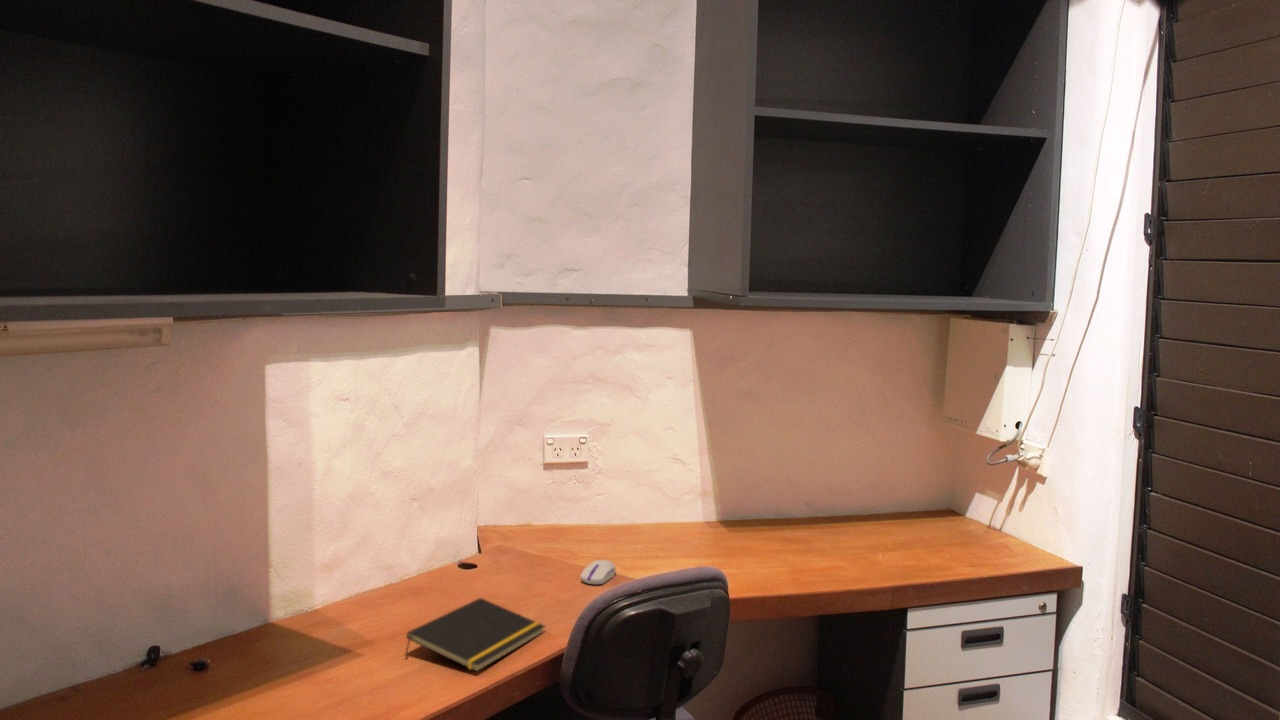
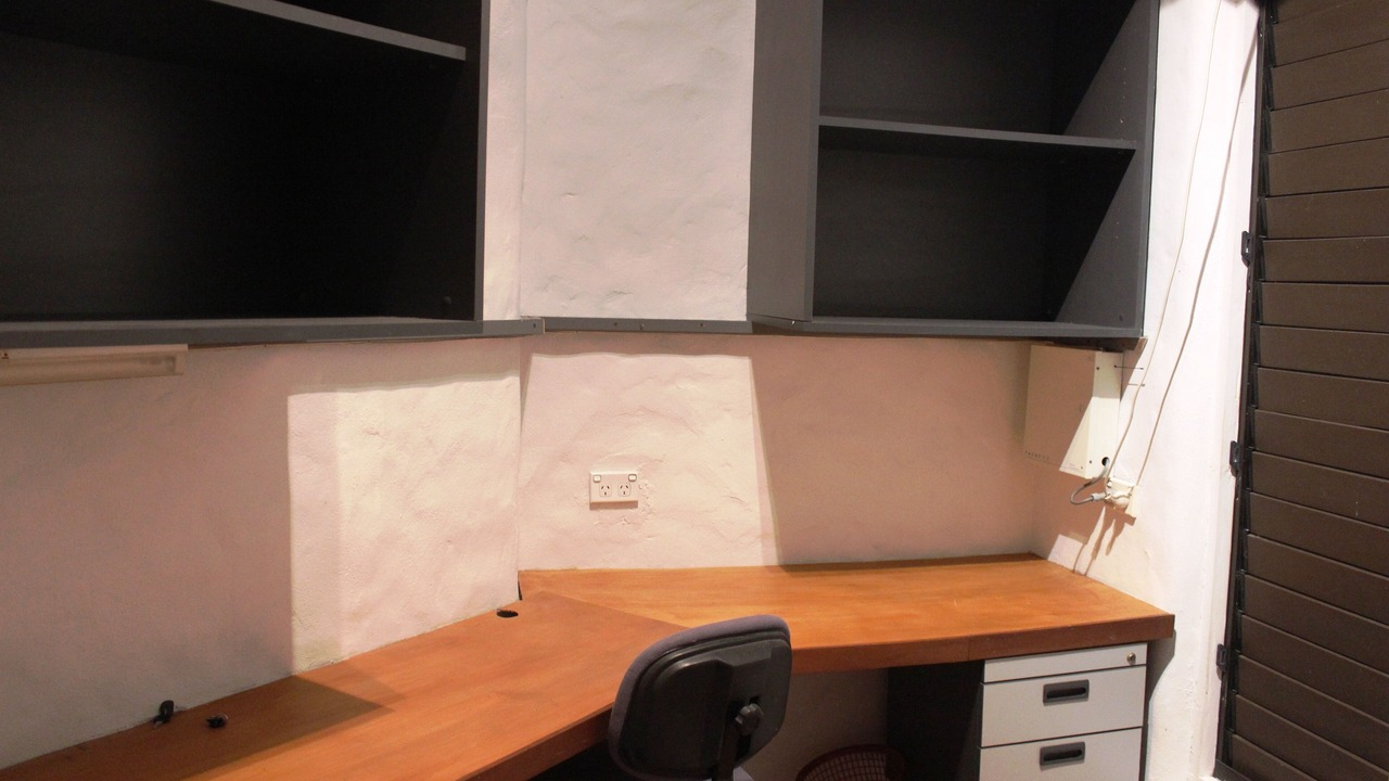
- notepad [404,597,546,673]
- computer mouse [579,559,617,585]
